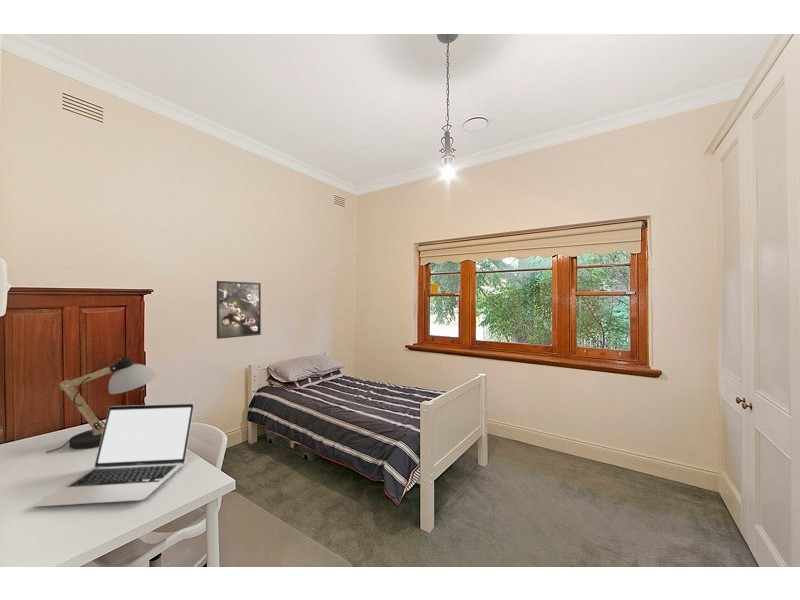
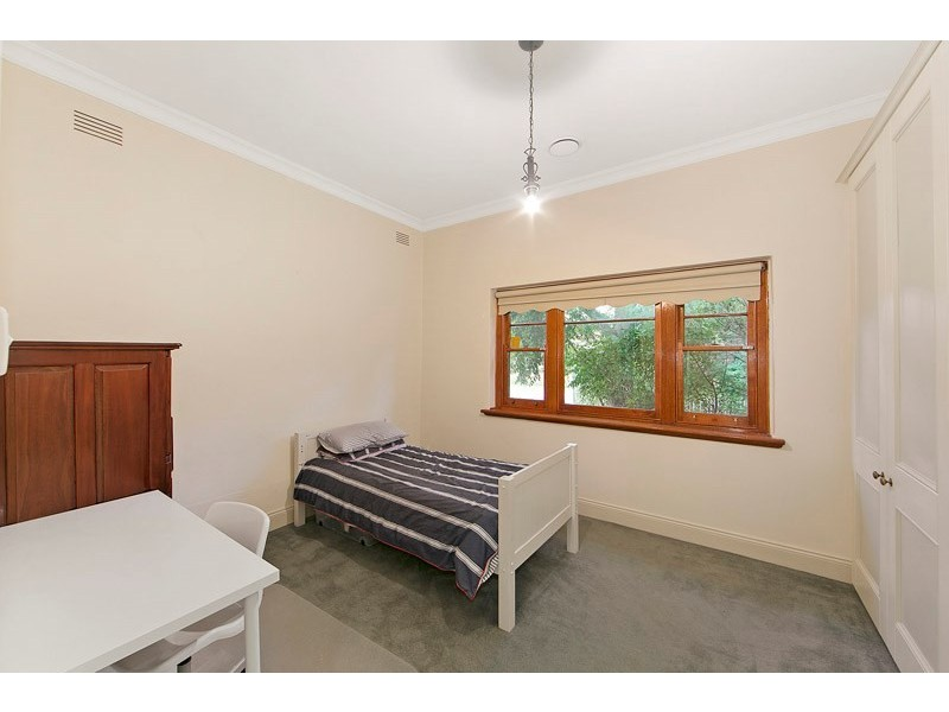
- desk lamp [45,355,158,454]
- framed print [216,280,262,340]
- laptop [32,403,195,508]
